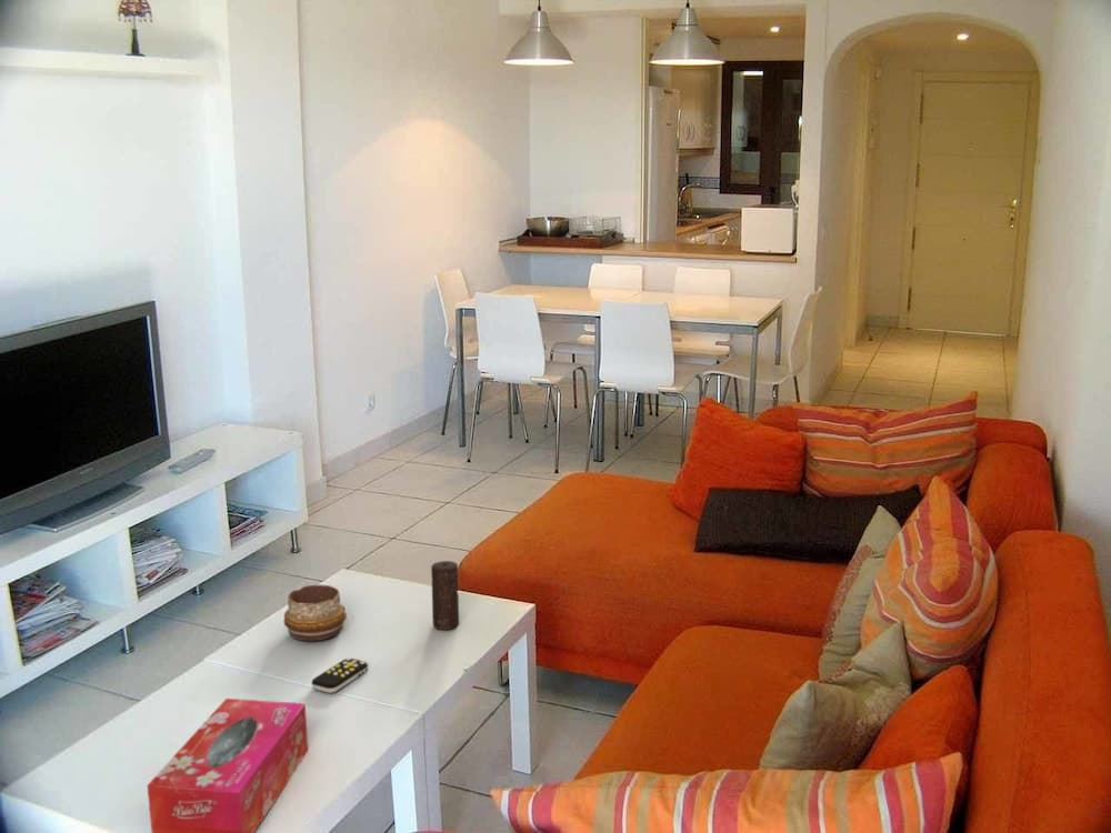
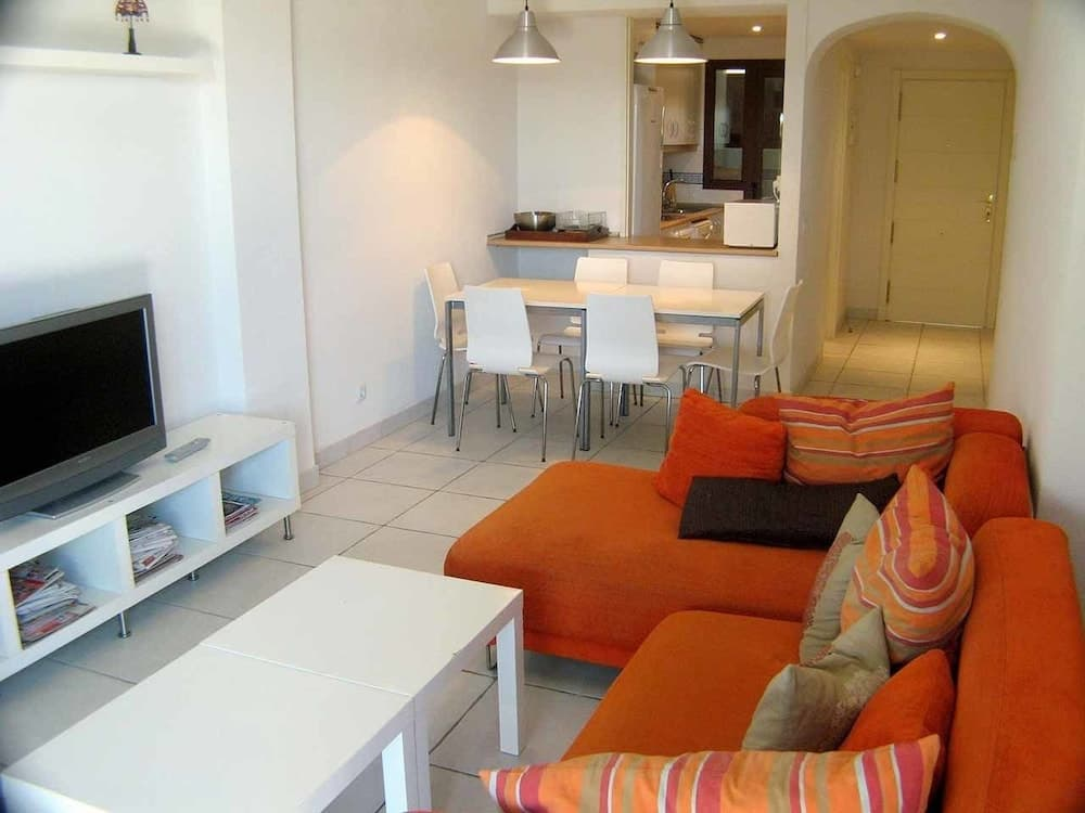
- candle [430,560,460,631]
- decorative bowl [283,584,348,642]
- remote control [311,656,369,694]
- tissue box [146,697,309,833]
